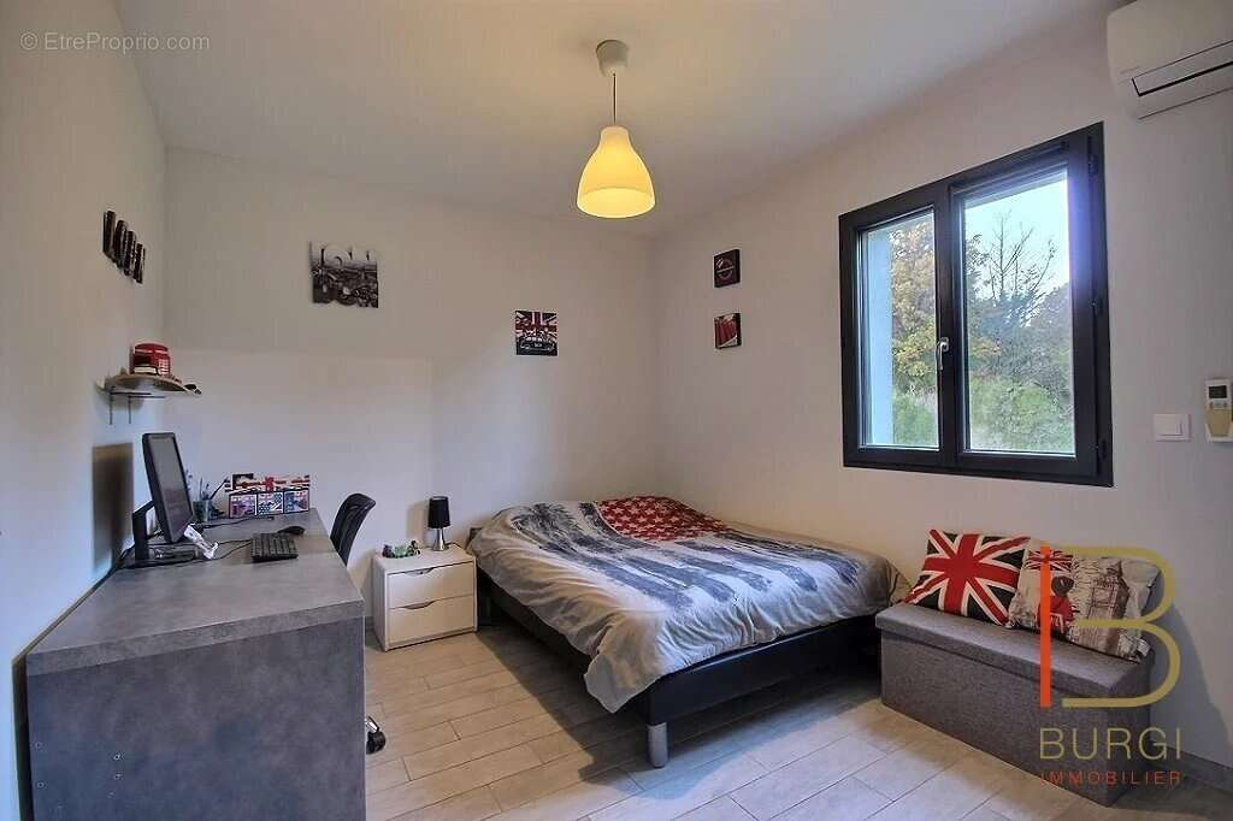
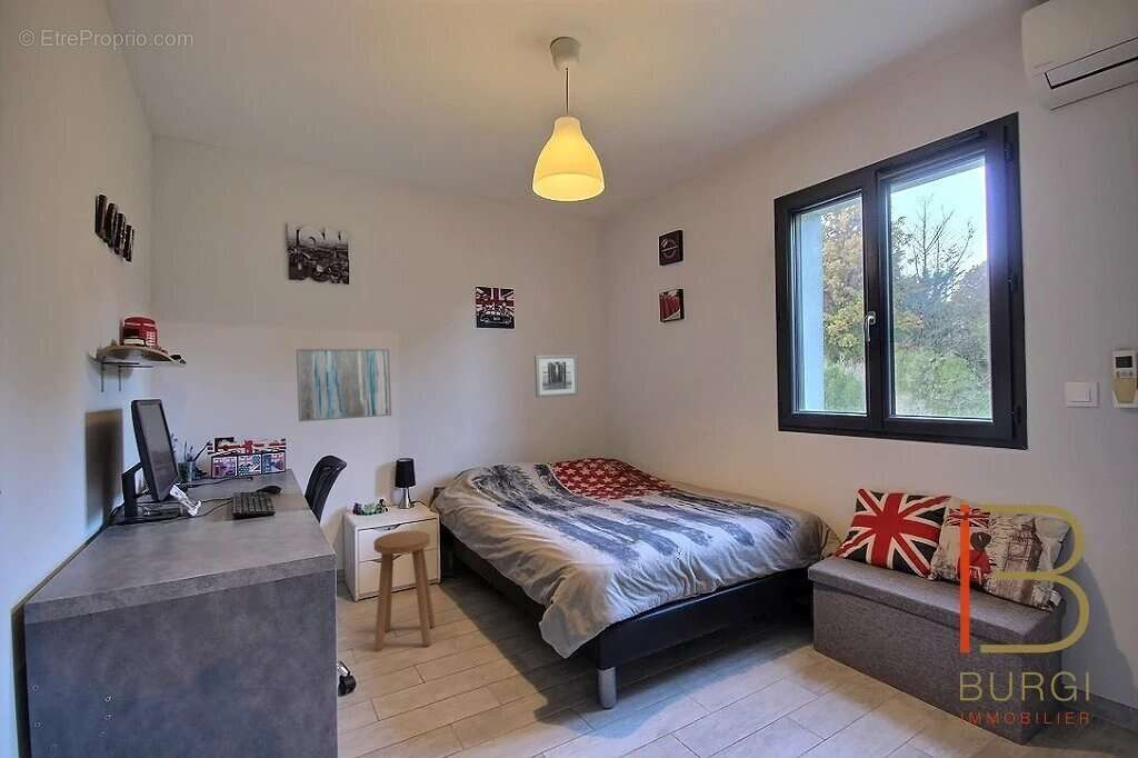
+ wall art [533,353,579,399]
+ stool [373,530,437,652]
+ wall art [296,348,392,422]
